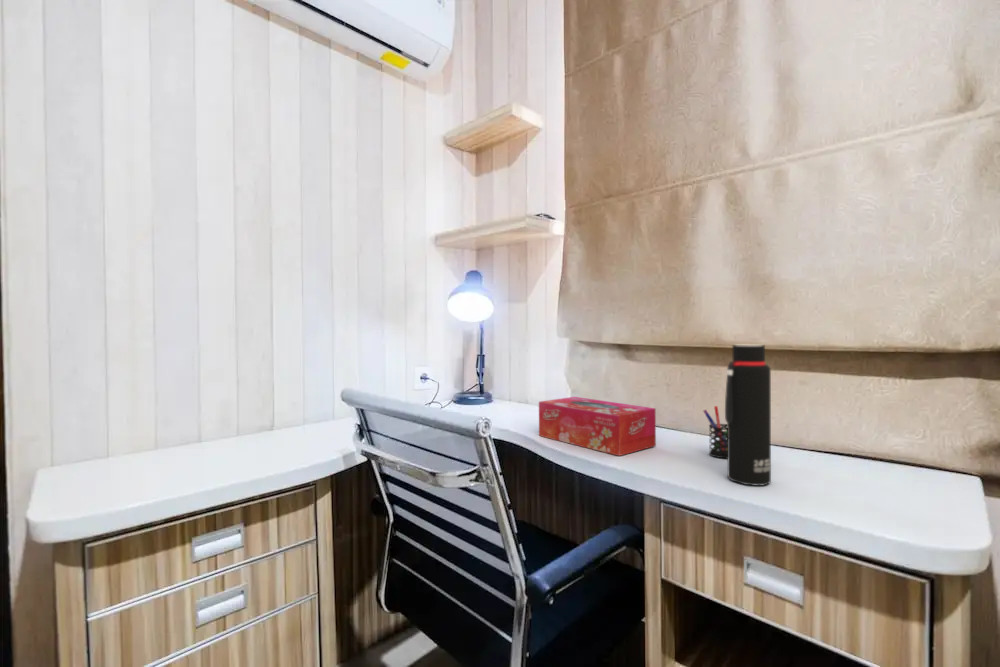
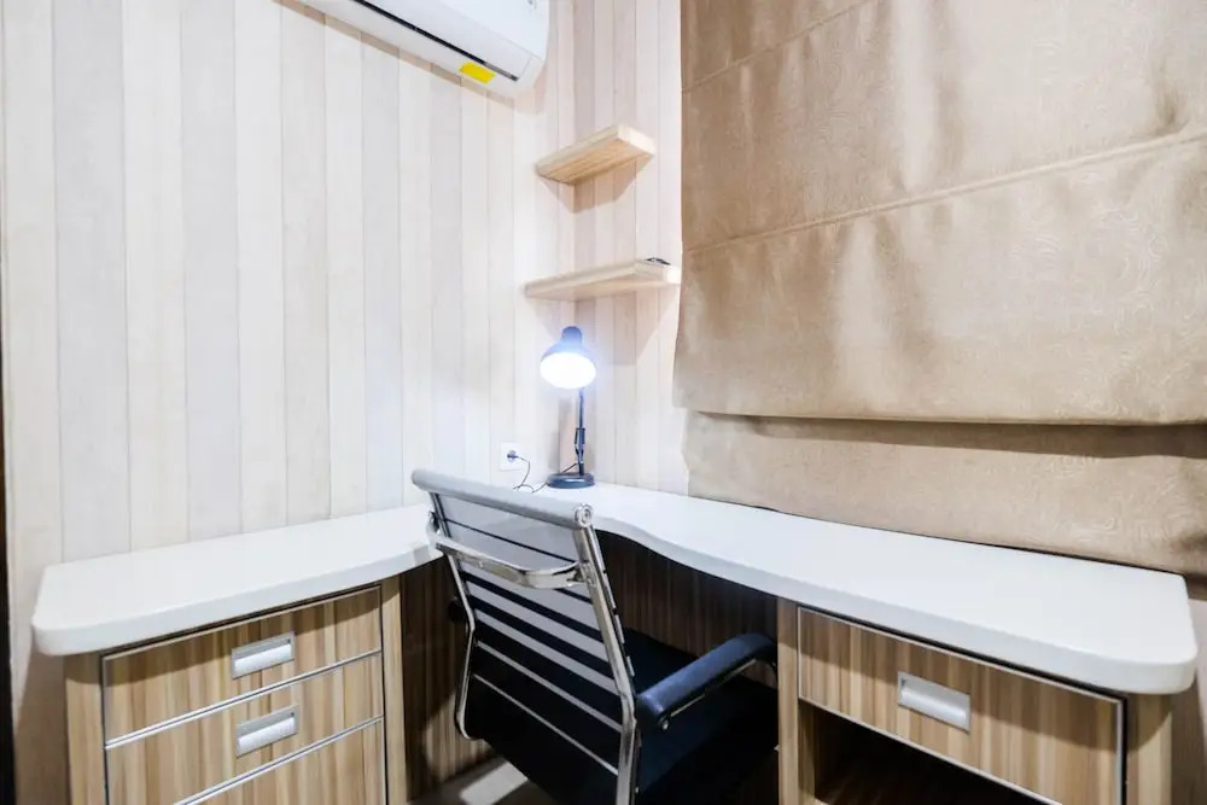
- pen holder [702,405,728,459]
- water bottle [724,344,772,487]
- tissue box [538,396,657,457]
